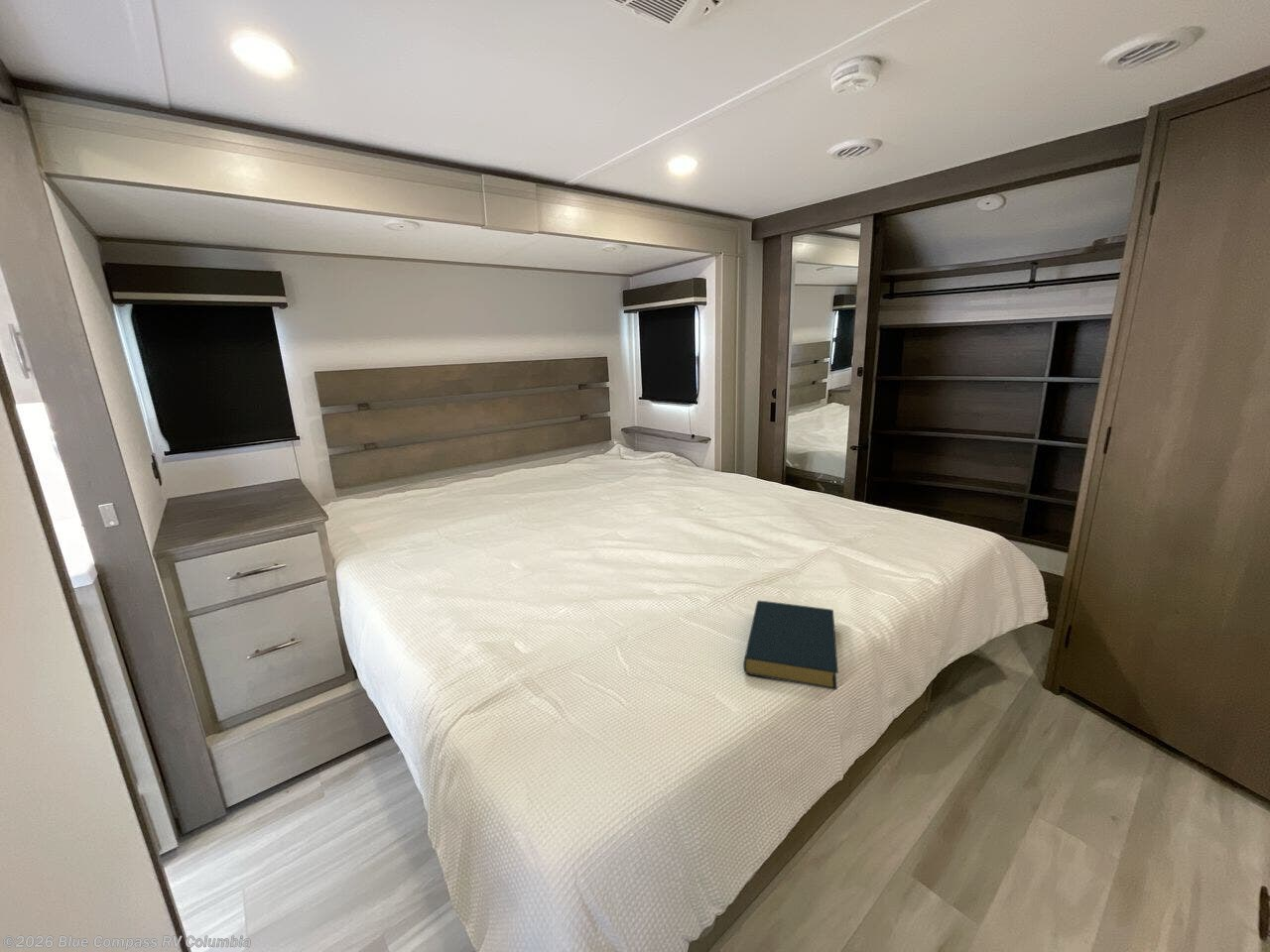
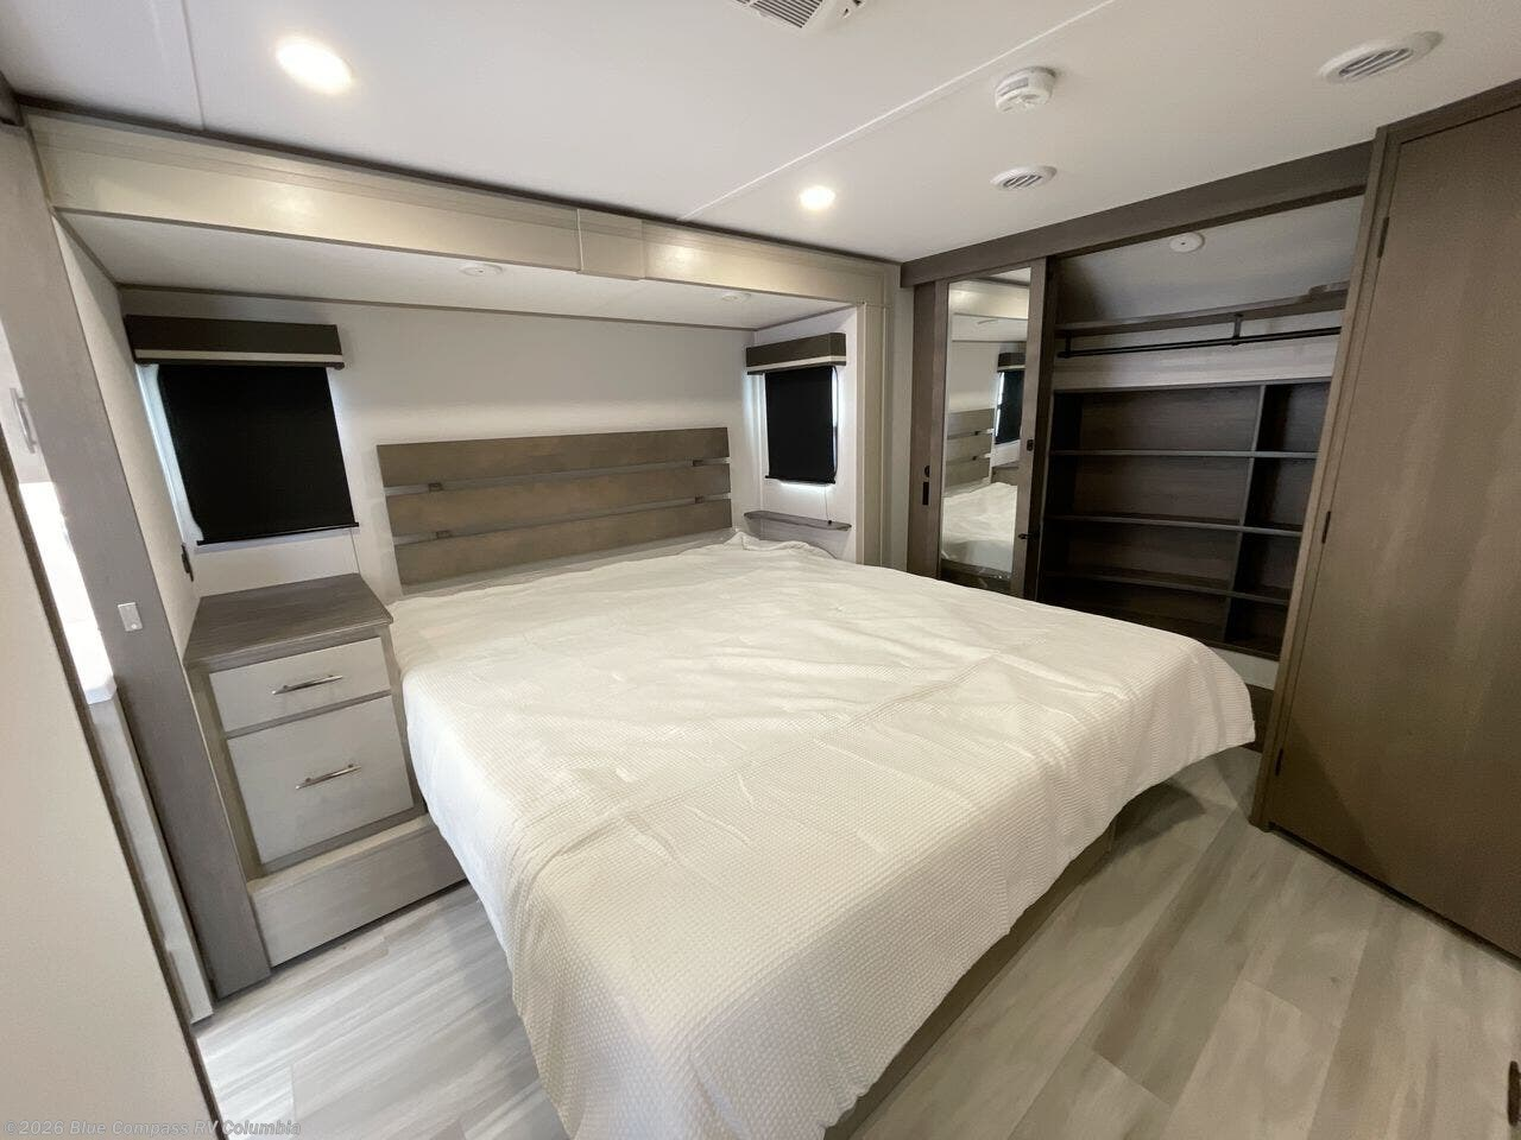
- hardback book [742,600,839,691]
